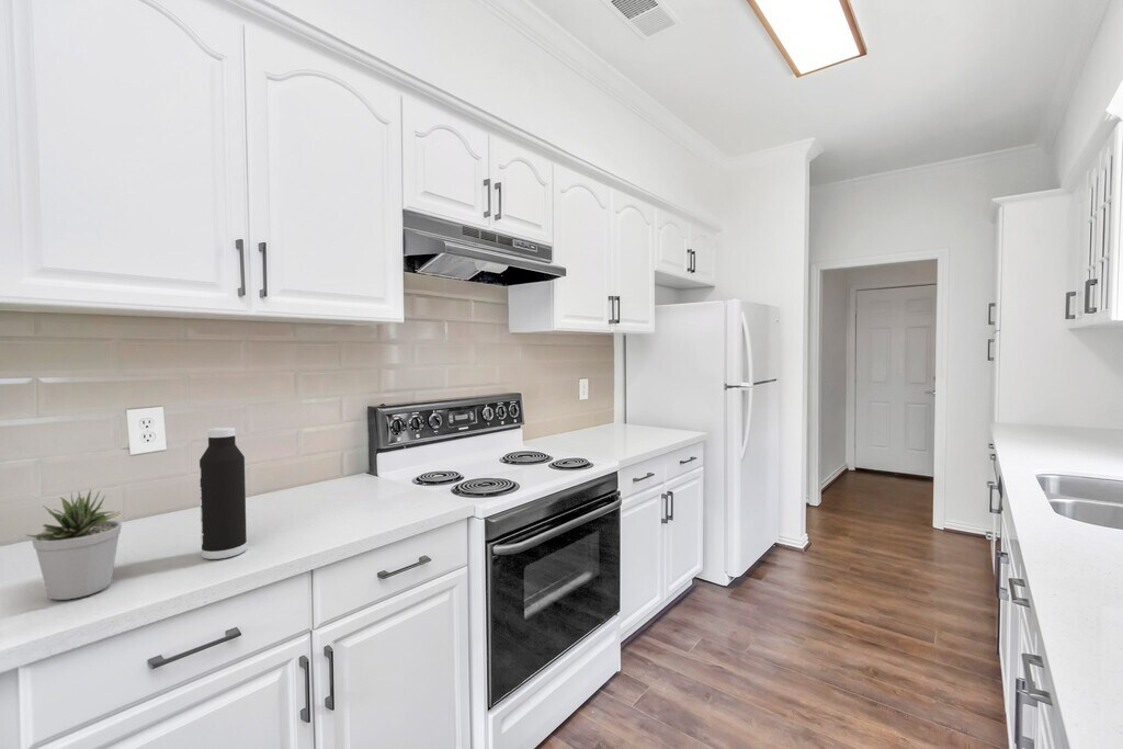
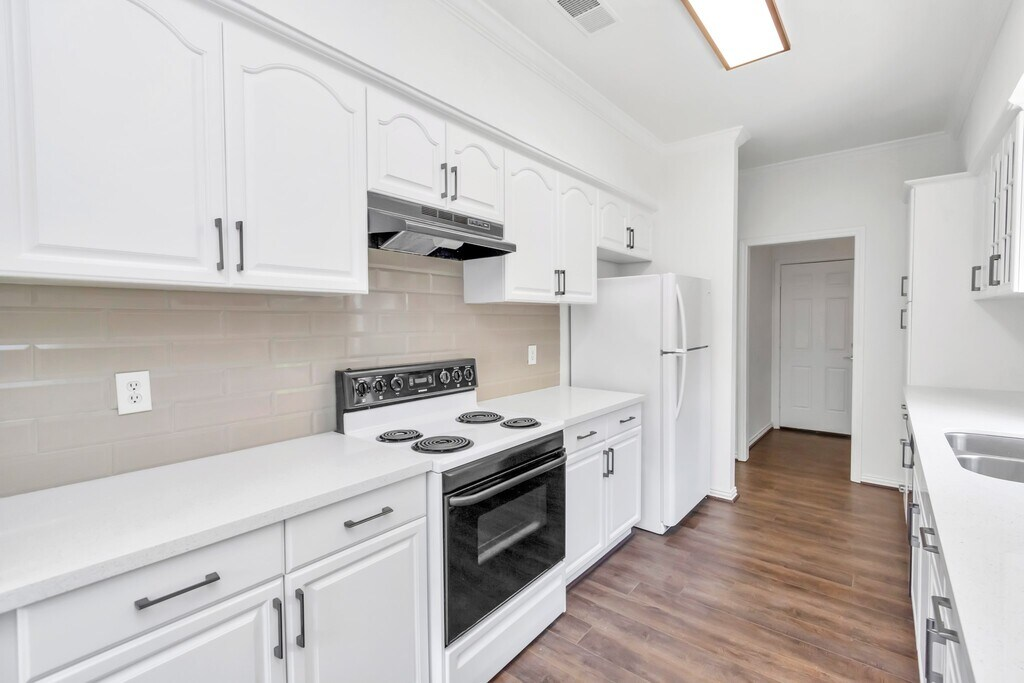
- water bottle [198,427,248,560]
- potted plant [25,489,123,601]
